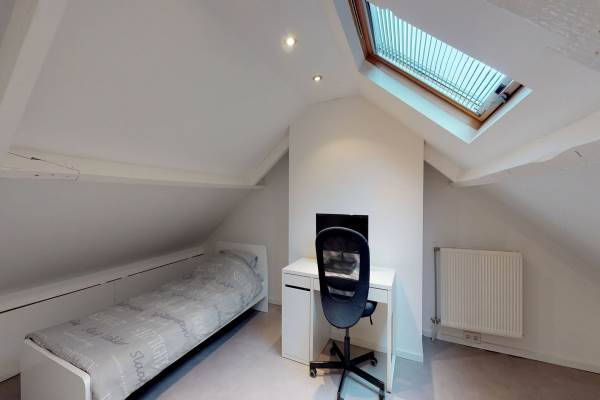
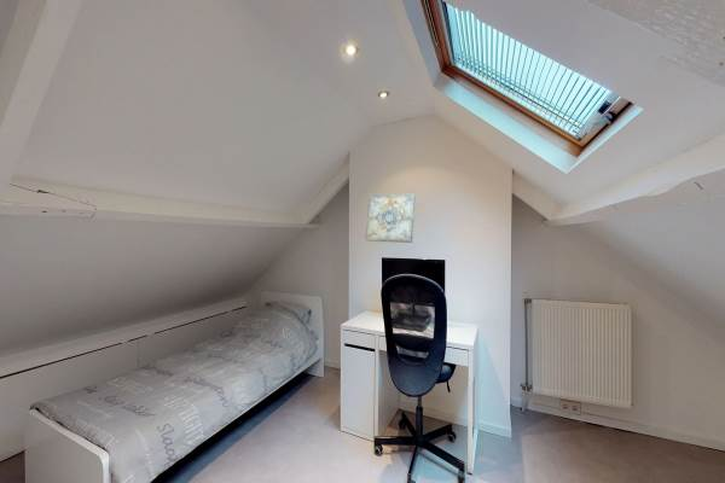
+ wall art [365,193,417,244]
